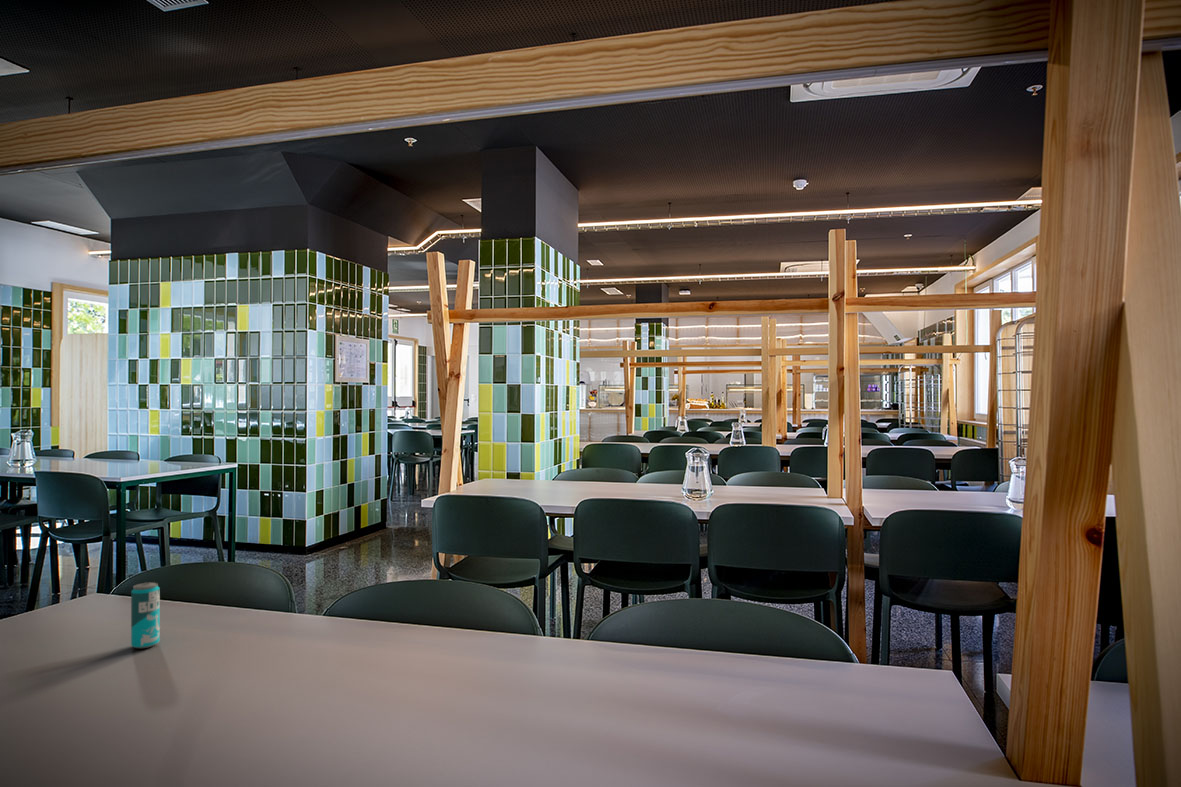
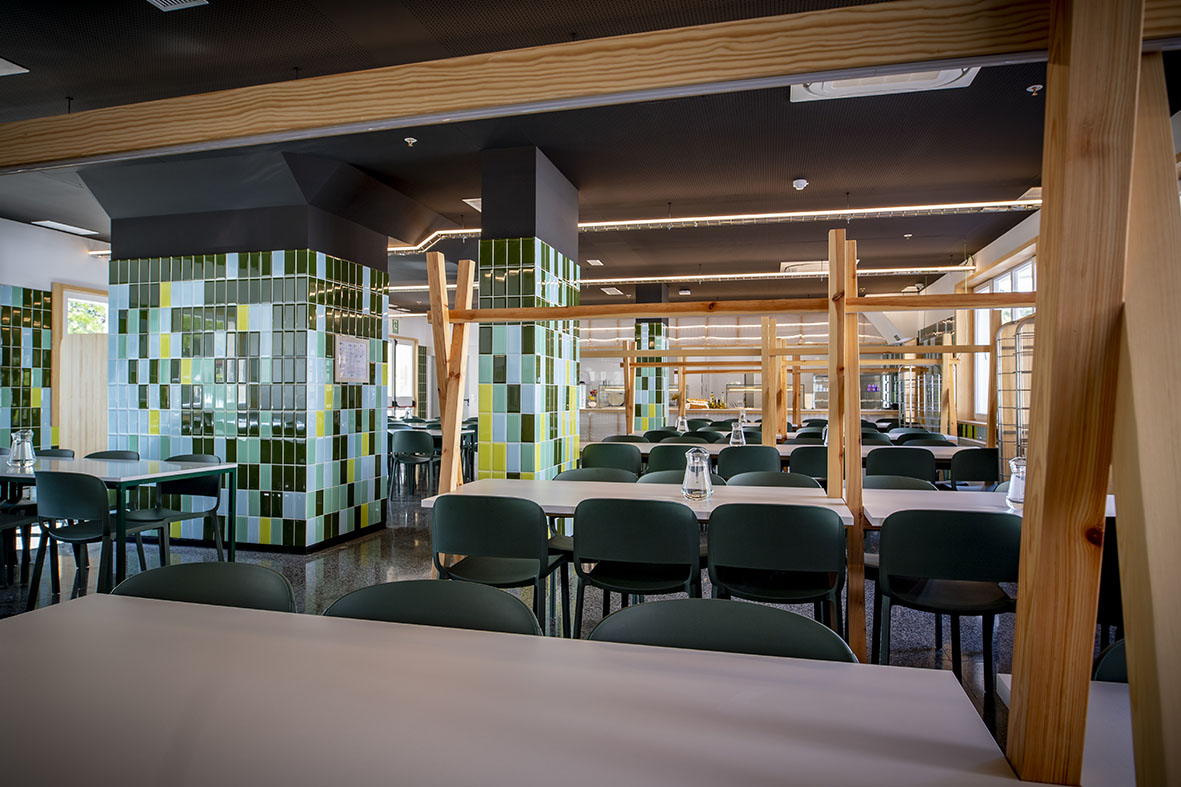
- beverage can [130,581,161,649]
